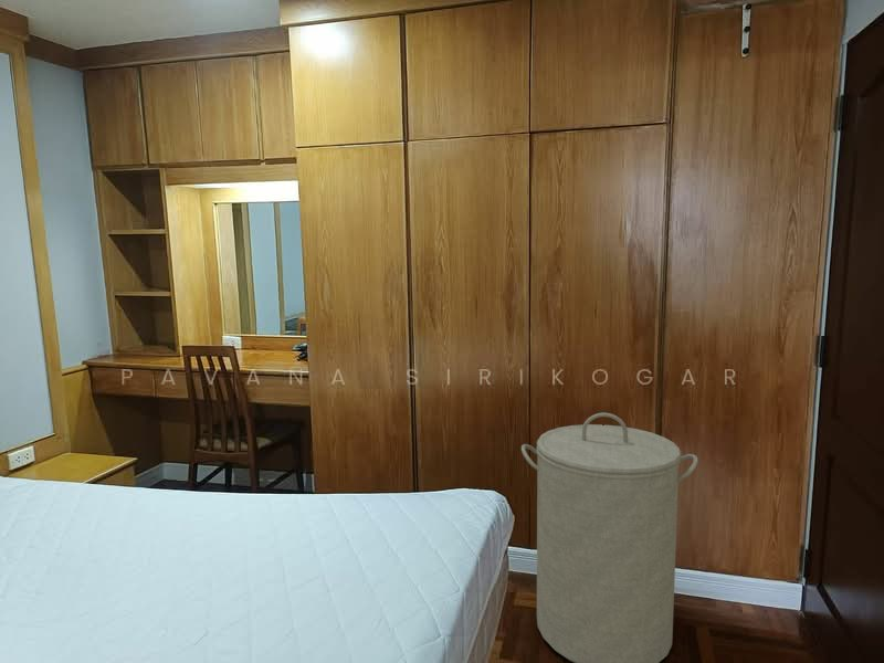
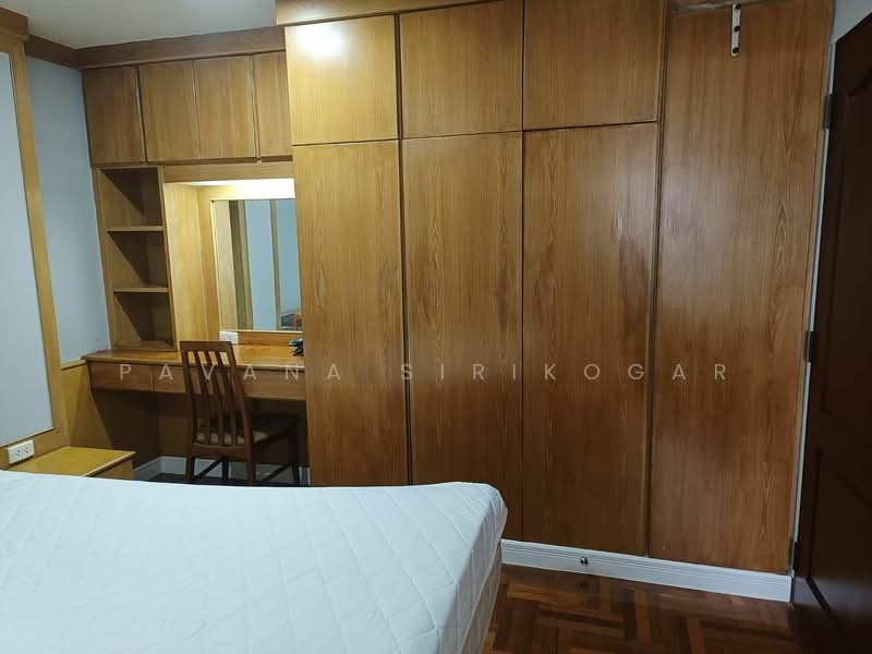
- laundry hamper [520,412,699,663]
